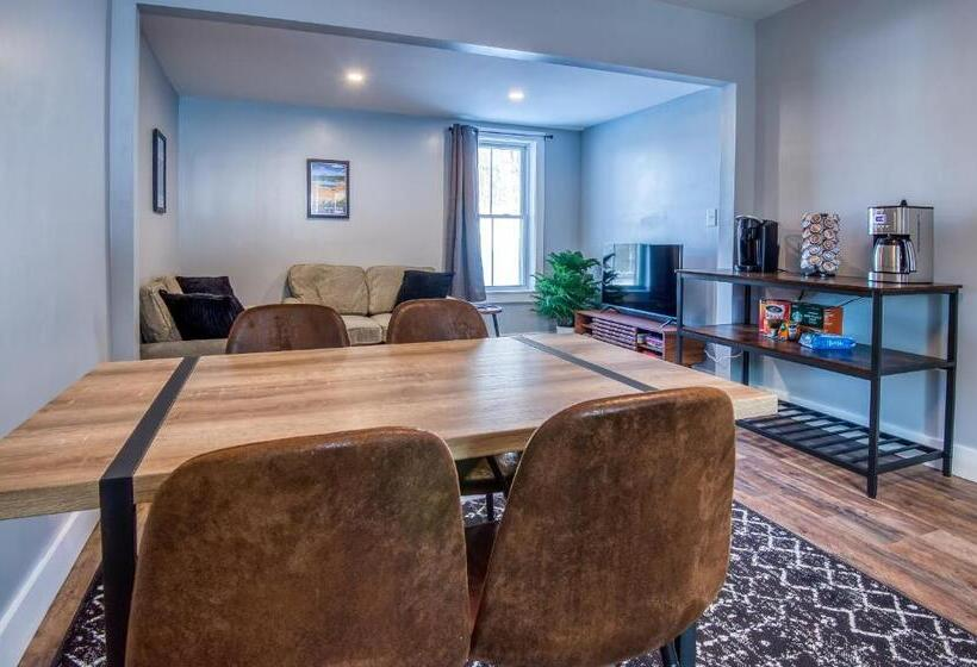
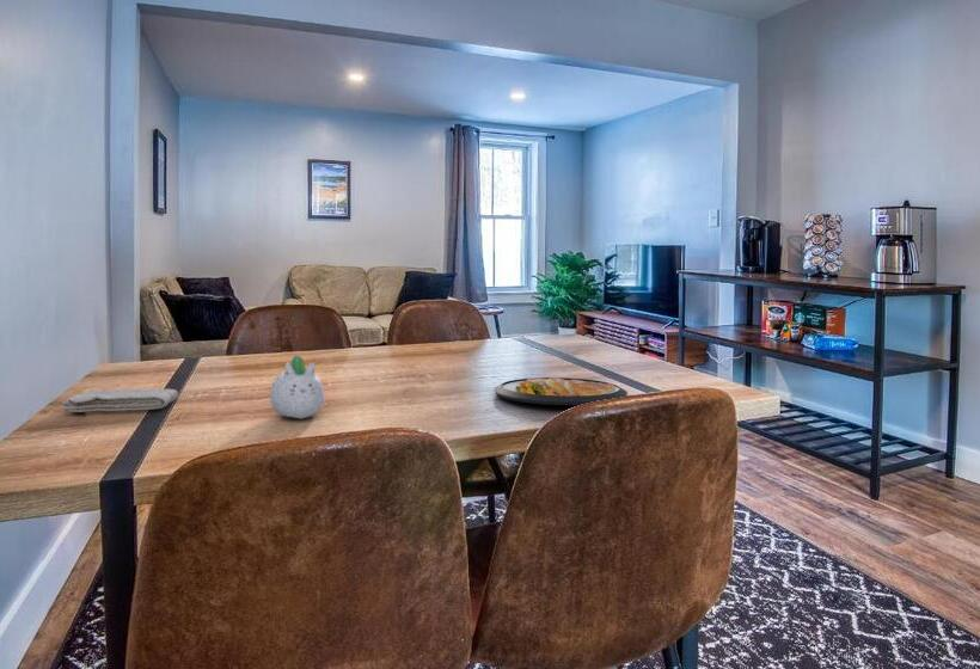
+ dish [492,376,629,406]
+ succulent planter [269,354,325,419]
+ washcloth [61,387,179,413]
